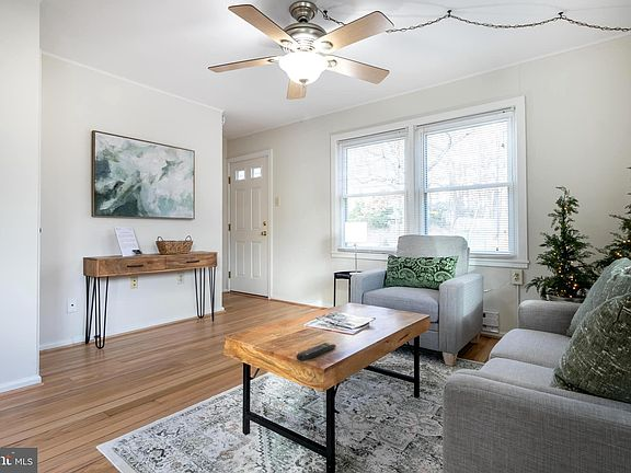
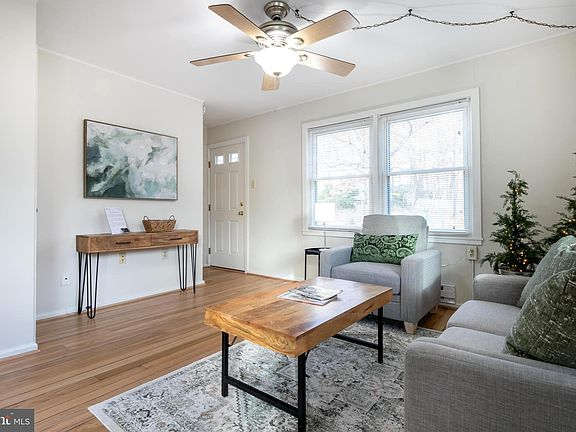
- remote control [296,342,337,362]
